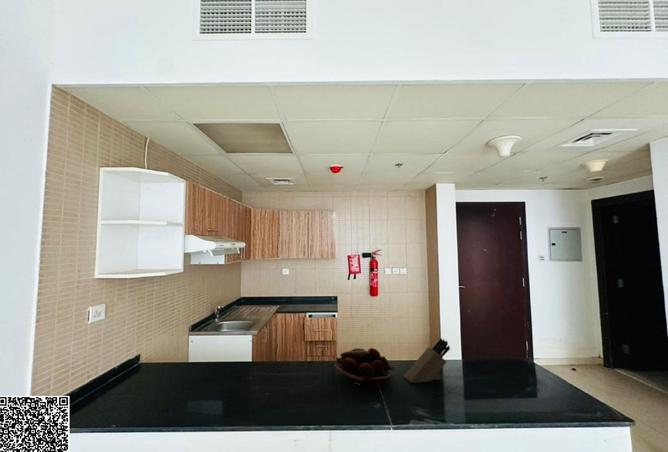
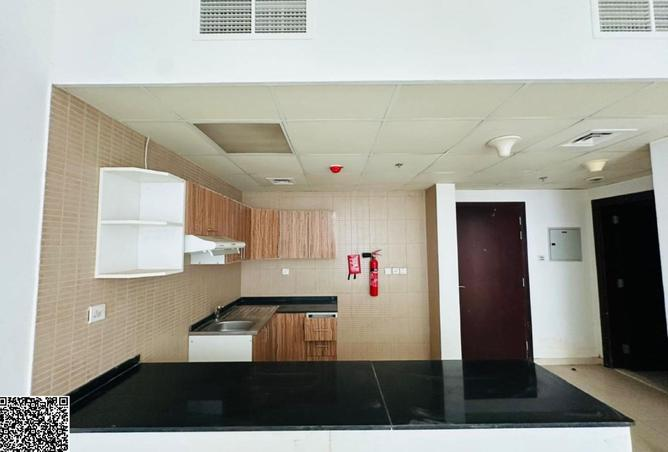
- knife block [403,337,451,384]
- fruit basket [333,347,395,388]
